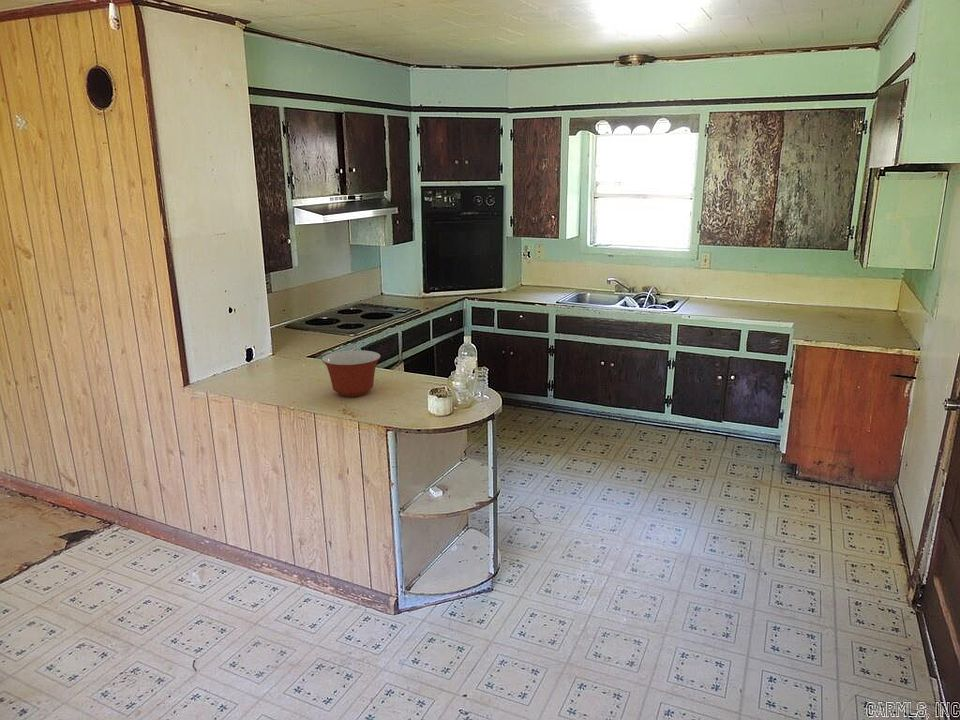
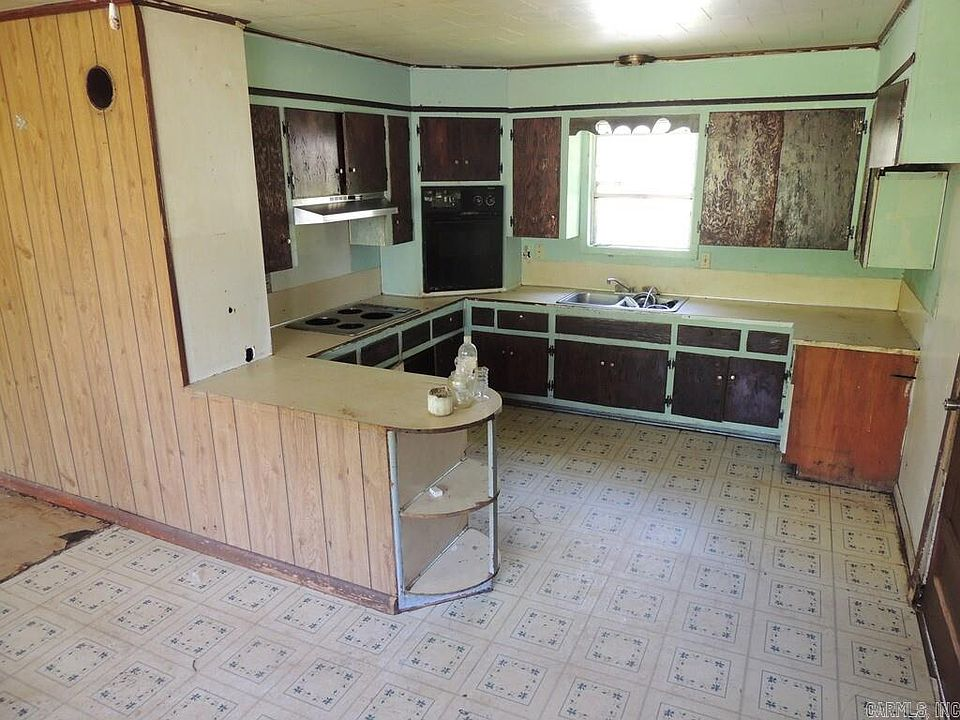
- mixing bowl [321,349,382,398]
